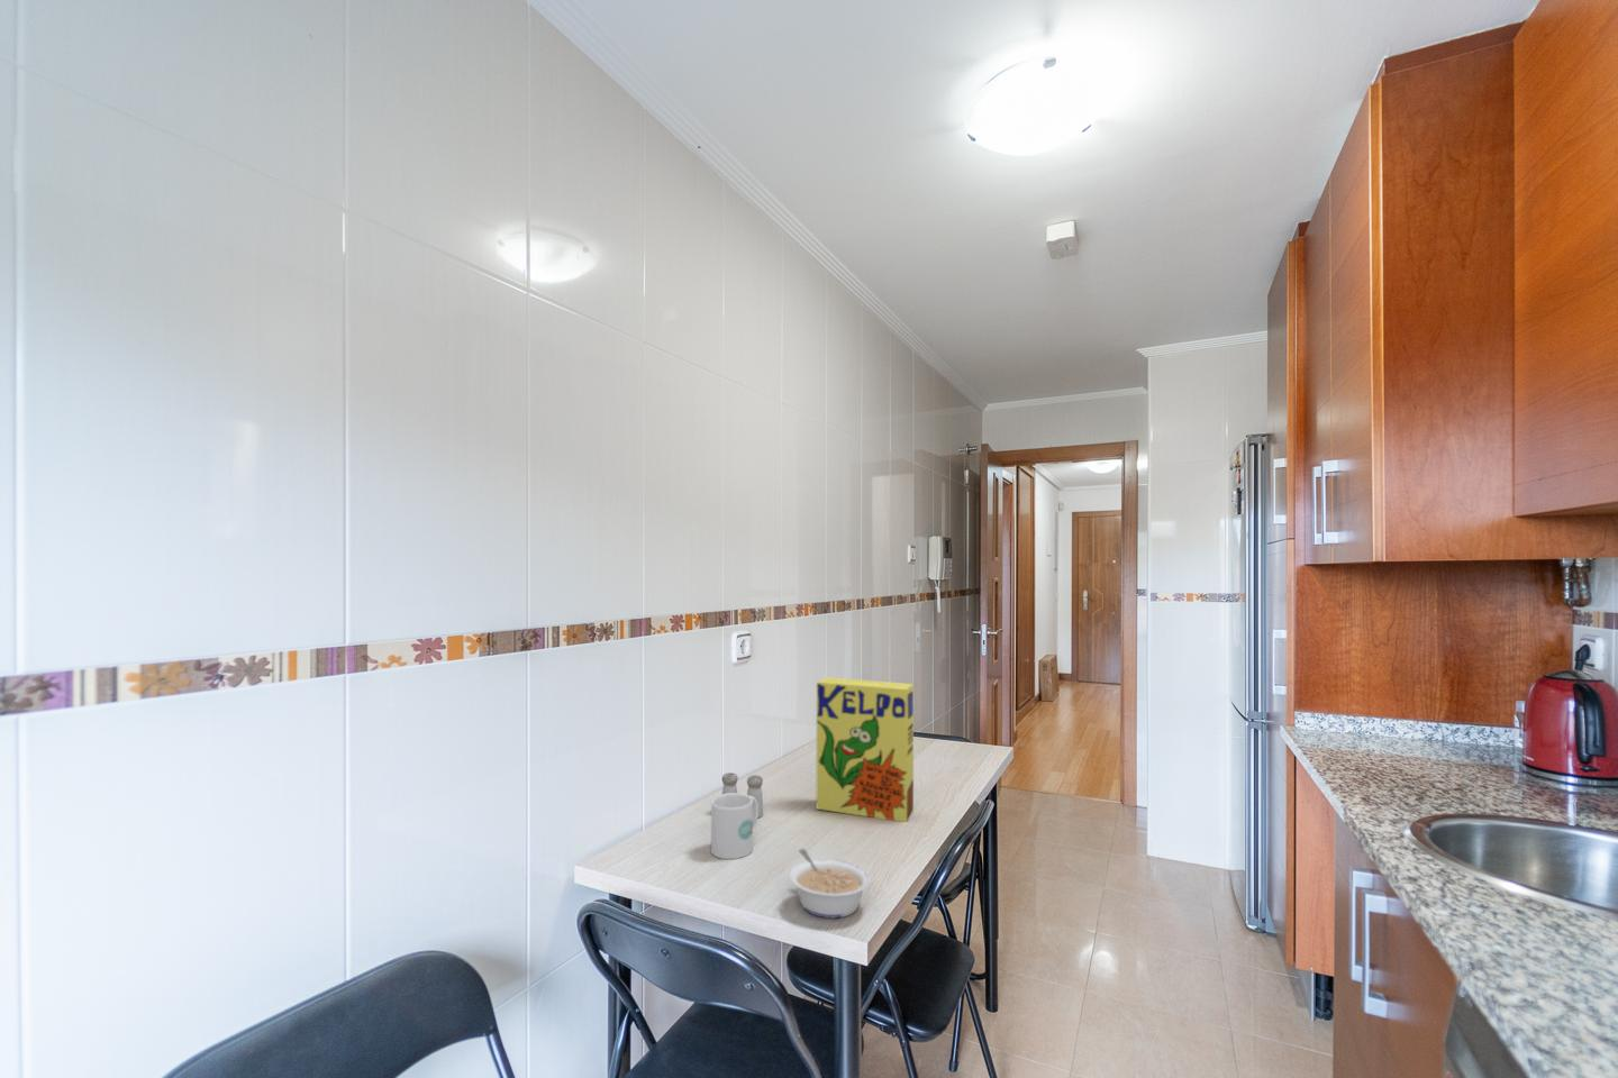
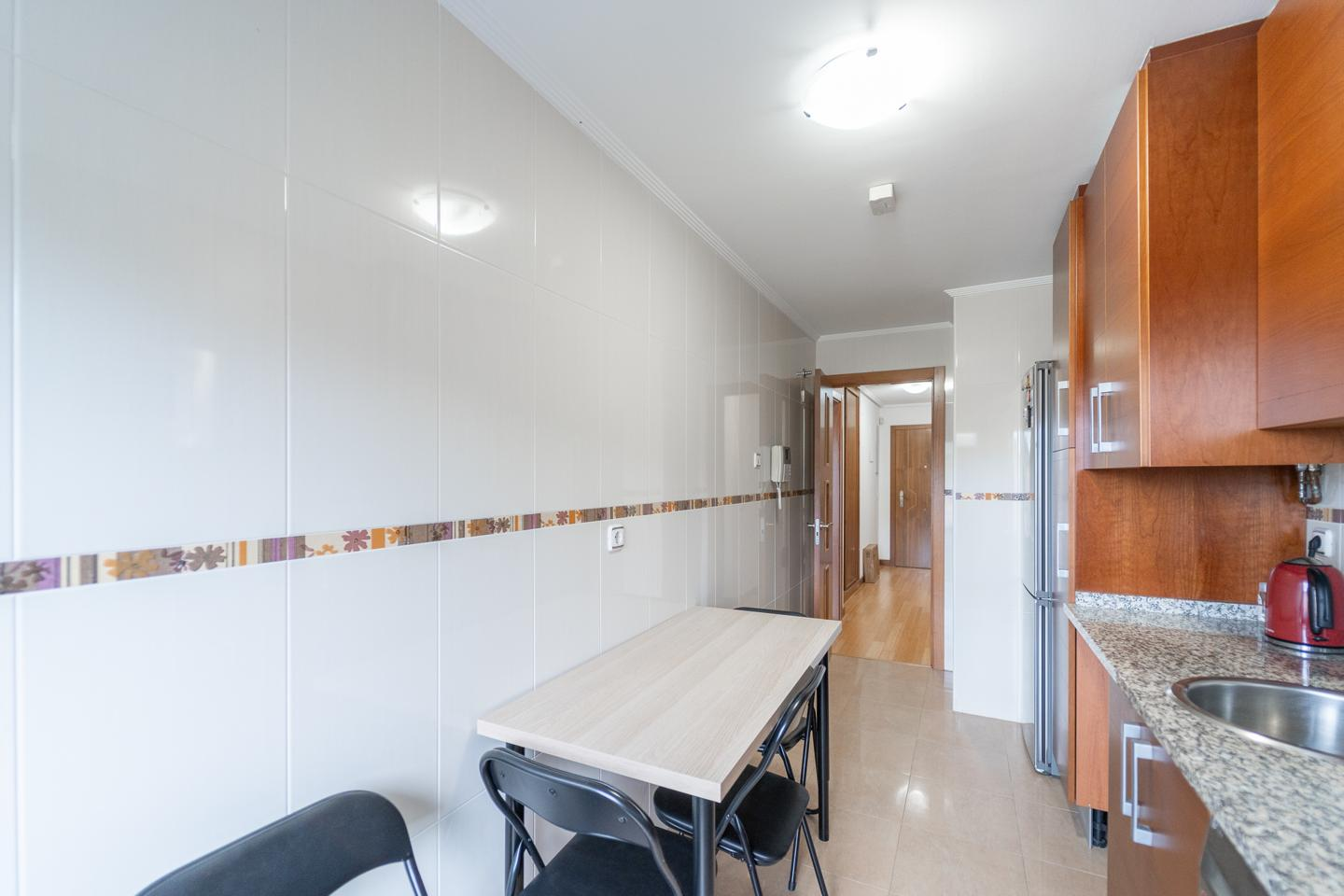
- salt and pepper shaker [721,771,764,818]
- mug [710,793,758,860]
- cereal box [816,676,915,823]
- legume [789,848,870,919]
